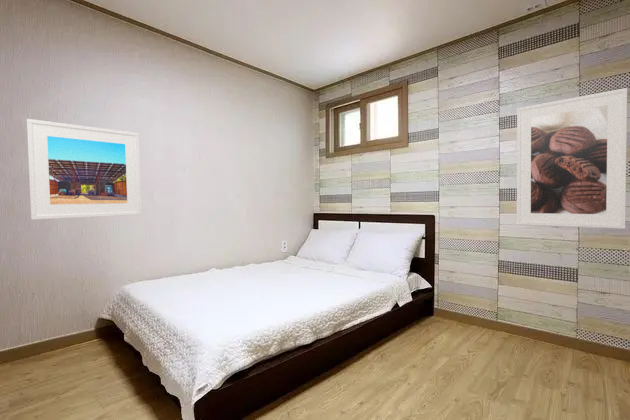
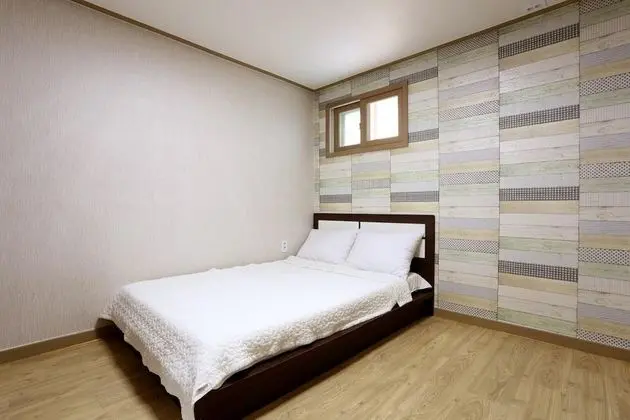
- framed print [26,118,142,221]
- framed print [516,87,628,230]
